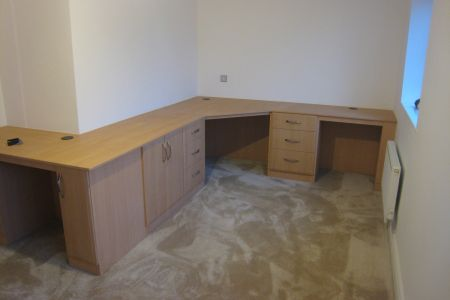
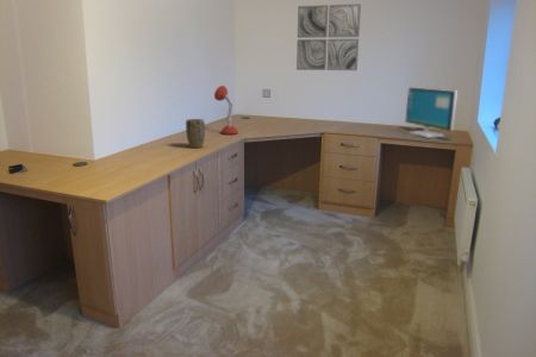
+ desk lamp [213,84,239,136]
+ plant pot [185,118,206,149]
+ wall art [295,2,362,71]
+ computer monitor [404,87,459,139]
